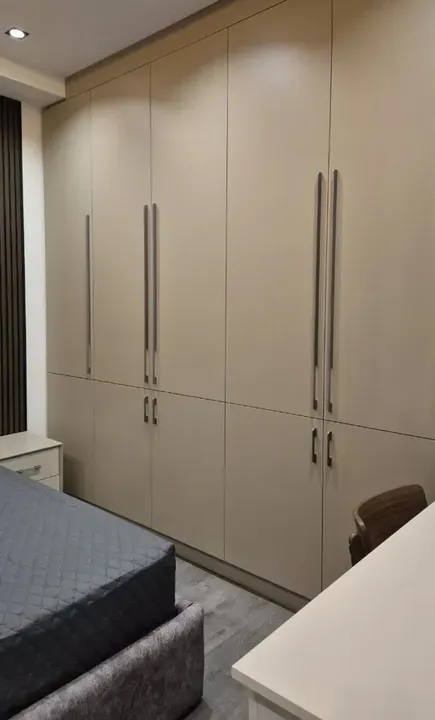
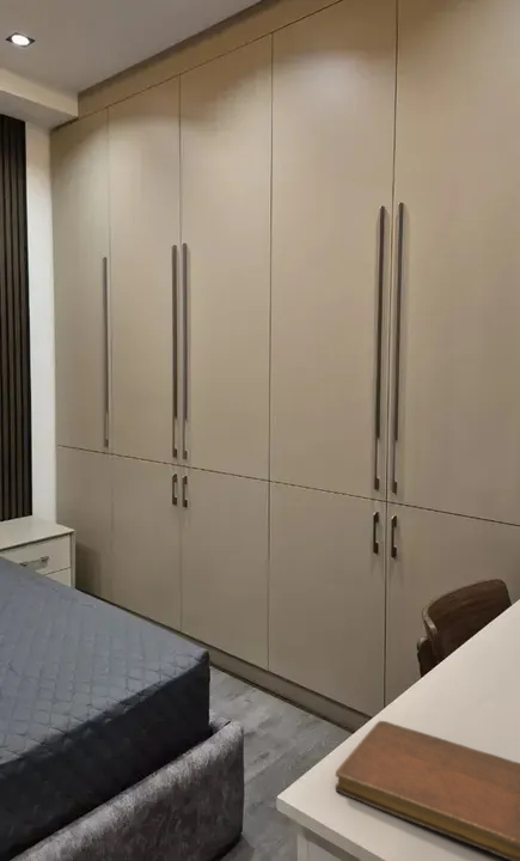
+ notebook [334,720,520,861]
